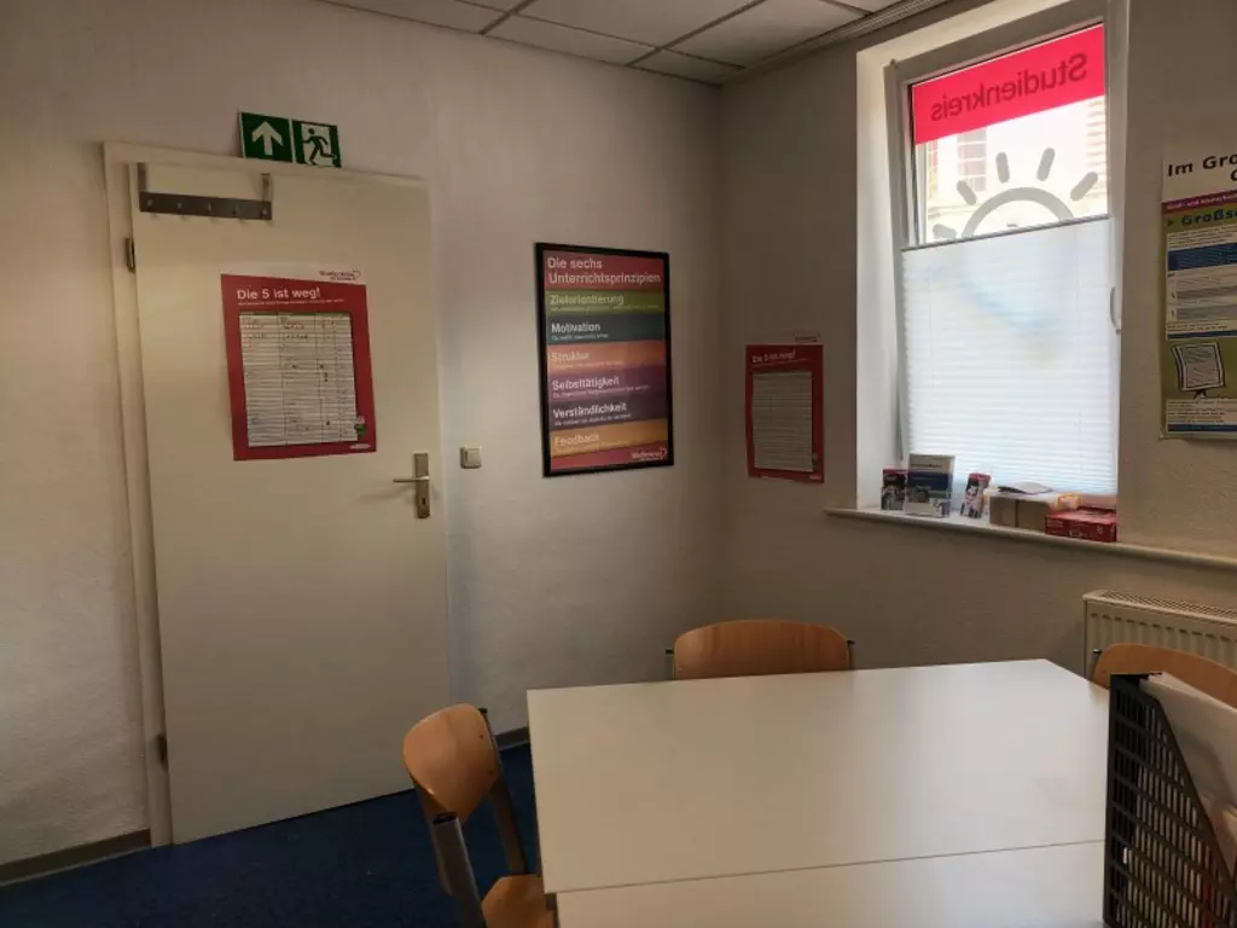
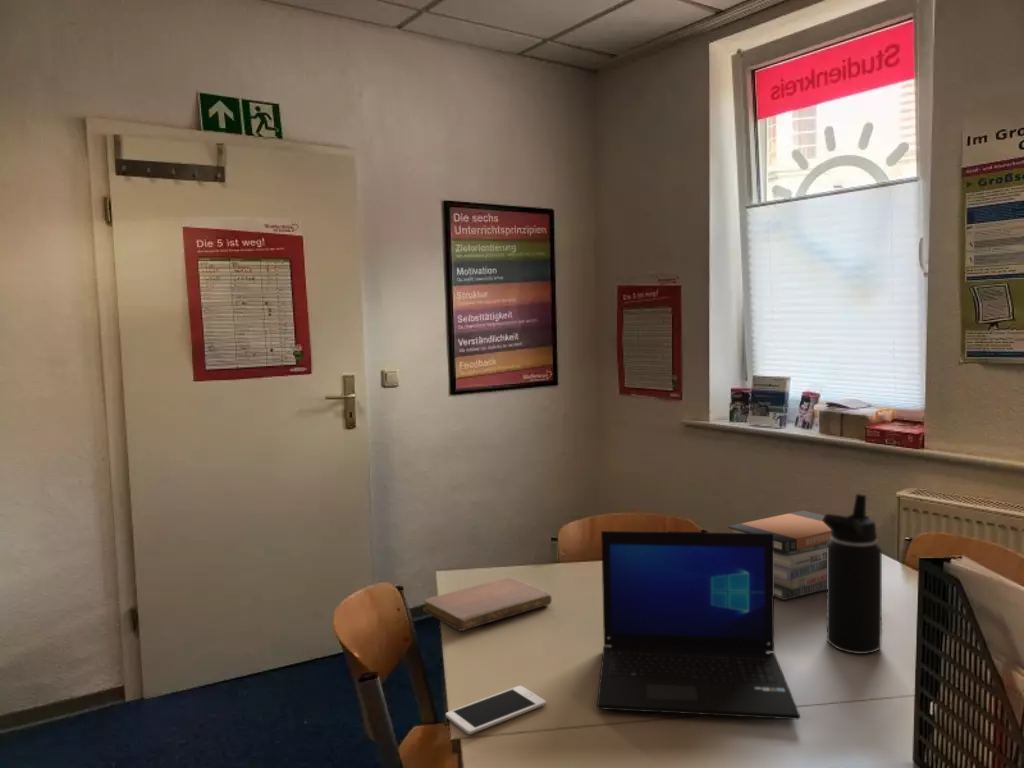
+ water bottle [822,493,883,655]
+ cell phone [445,685,547,735]
+ book stack [727,510,831,601]
+ notebook [422,576,553,632]
+ laptop [596,530,801,721]
